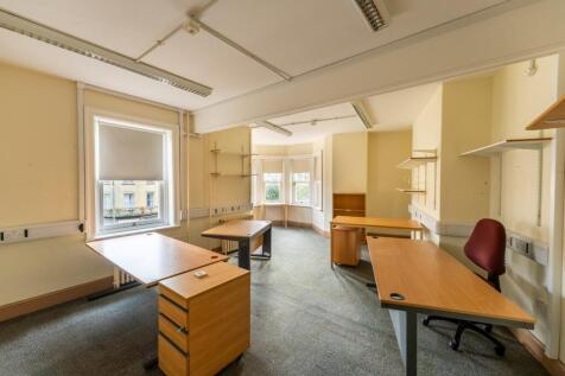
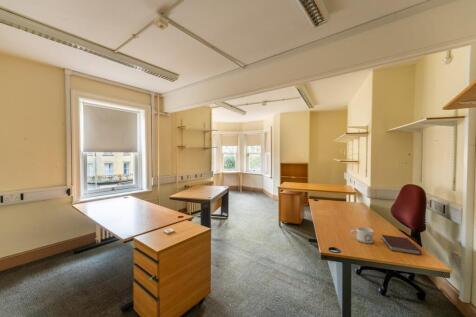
+ mug [349,226,374,244]
+ notebook [381,234,423,256]
